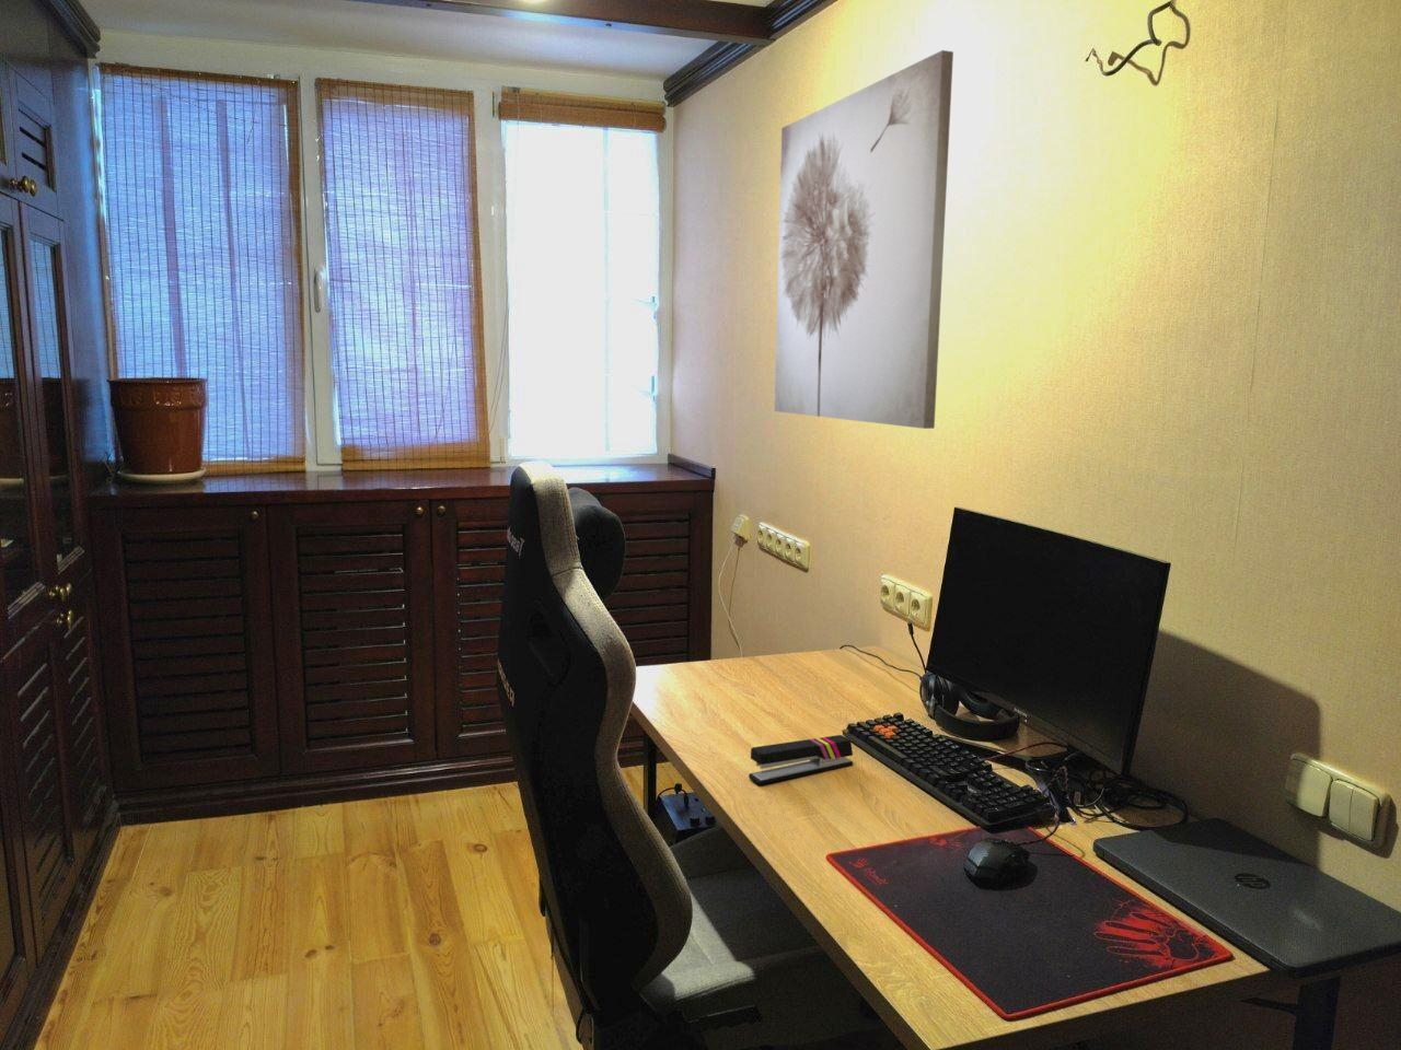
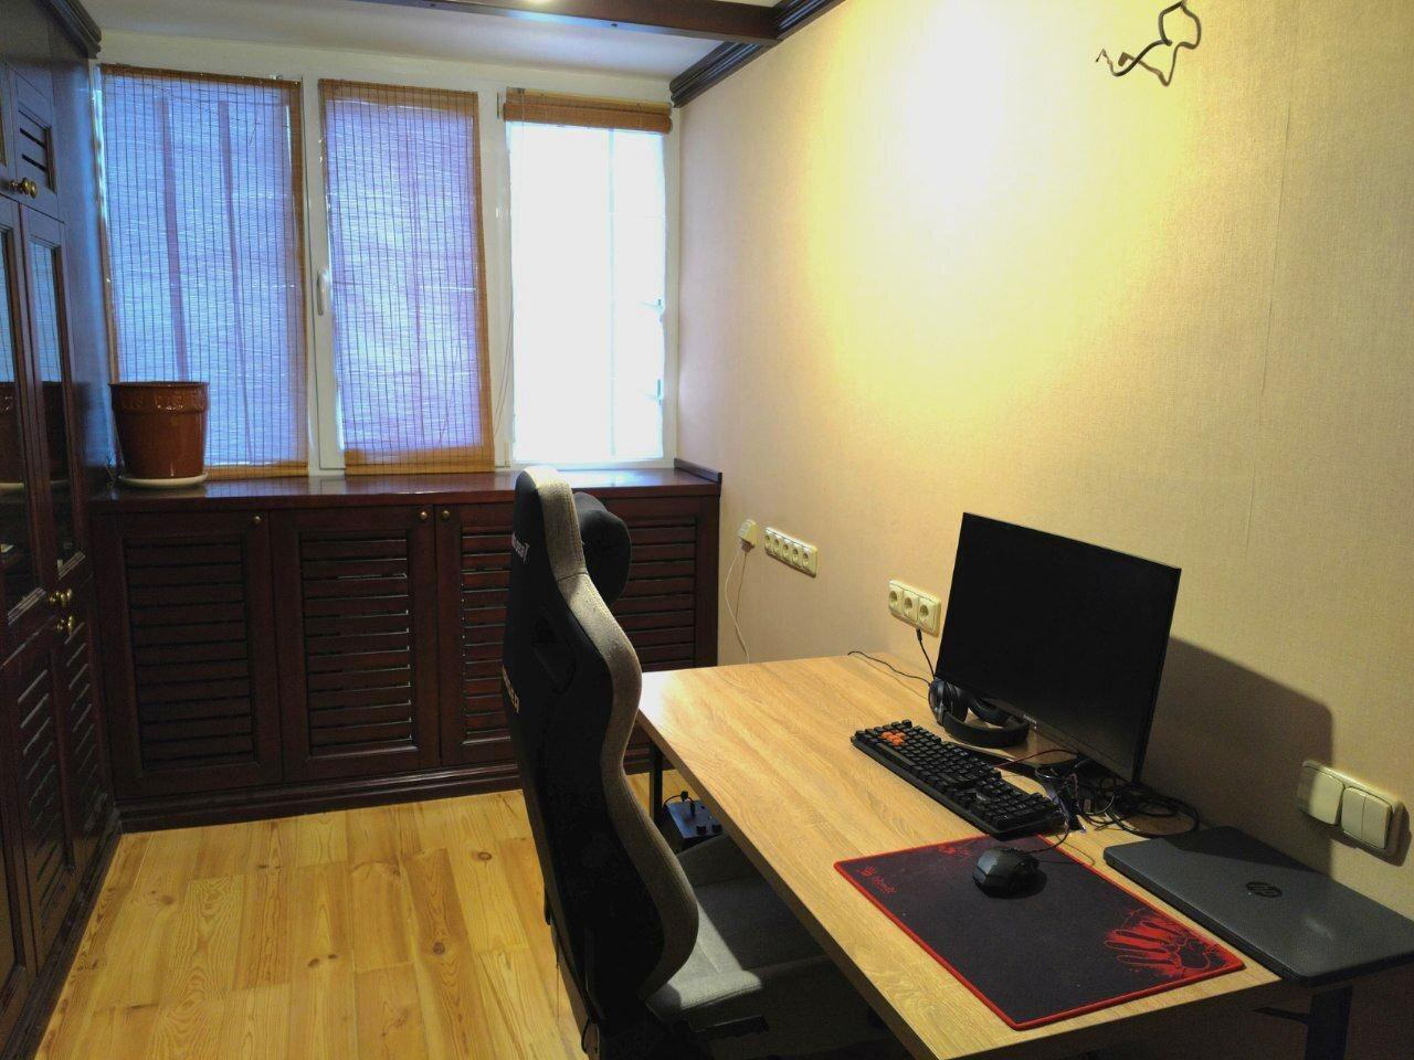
- stapler [748,733,854,785]
- wall art [773,50,954,430]
